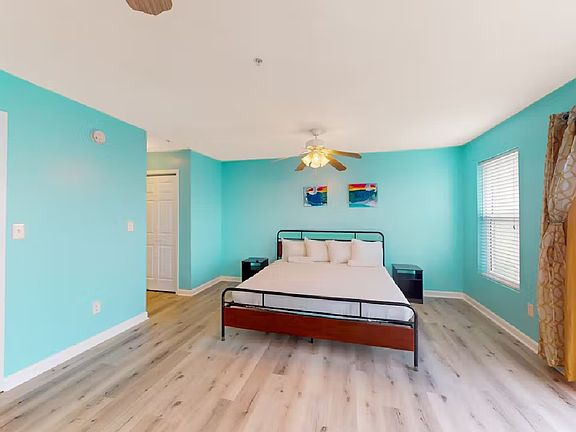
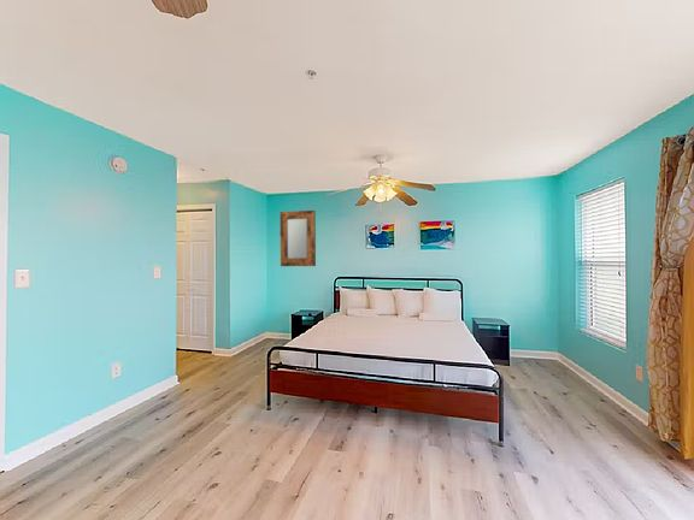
+ home mirror [278,209,317,267]
